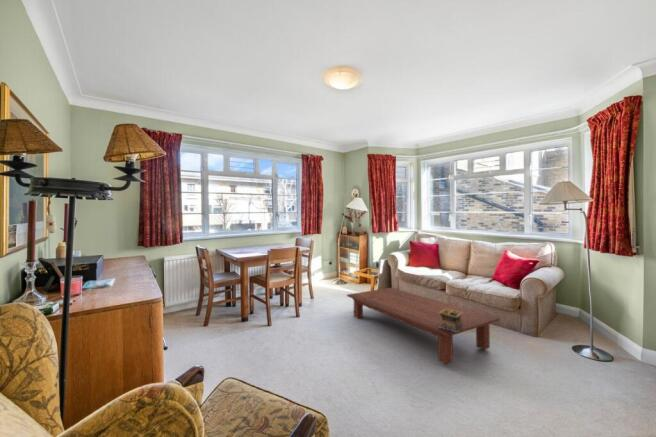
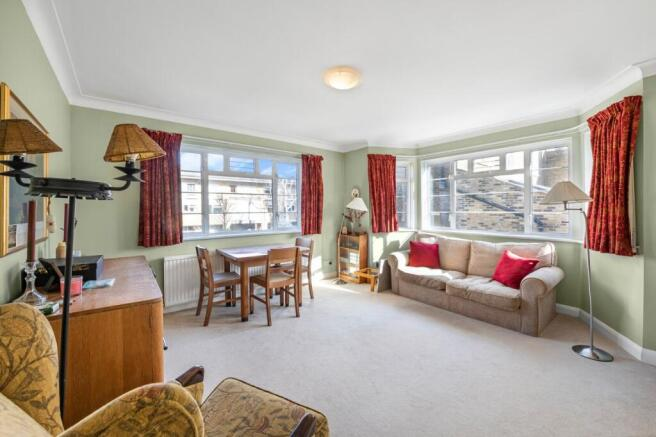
- decorative box [439,309,463,332]
- coffee table [346,287,501,365]
